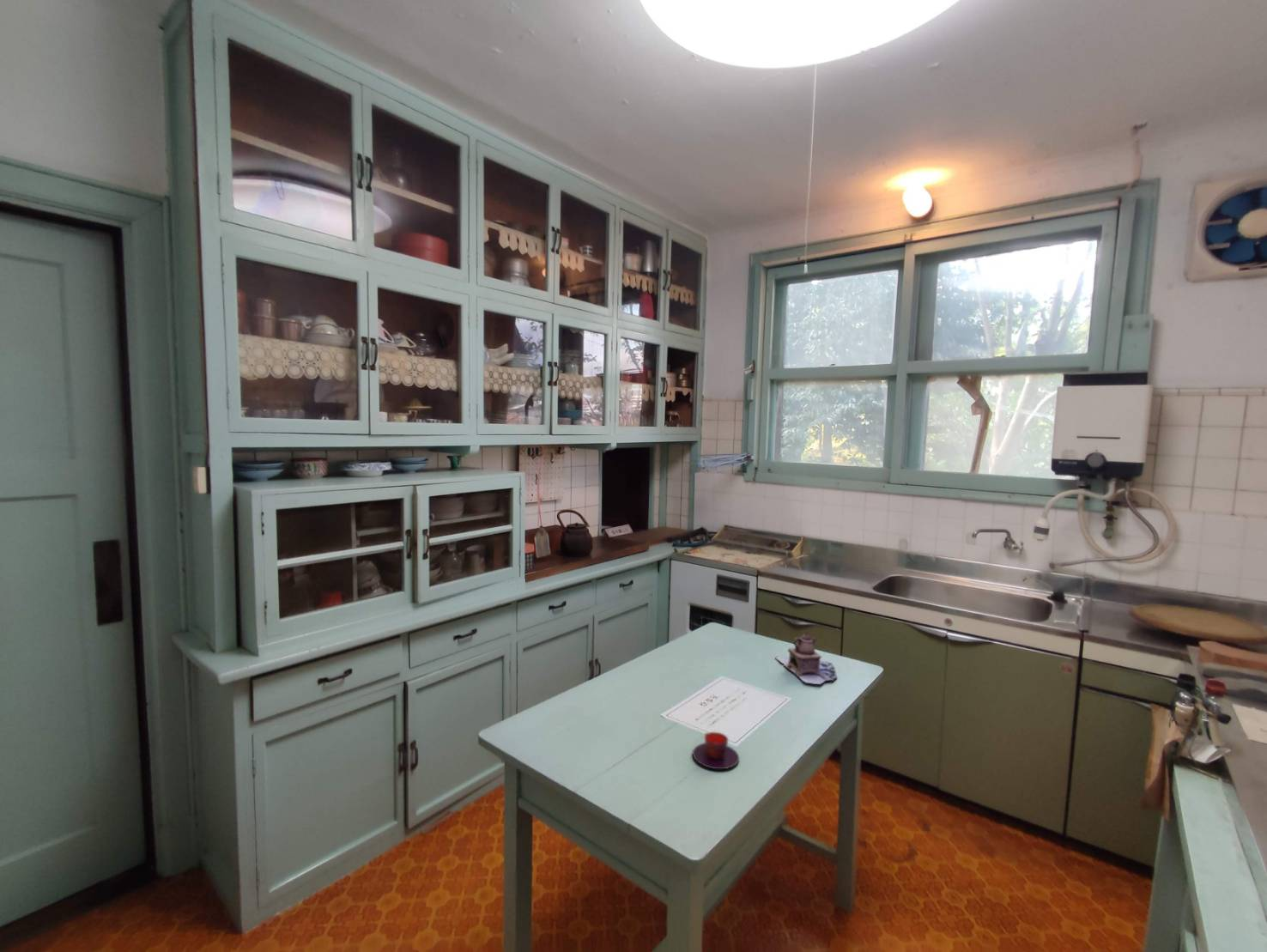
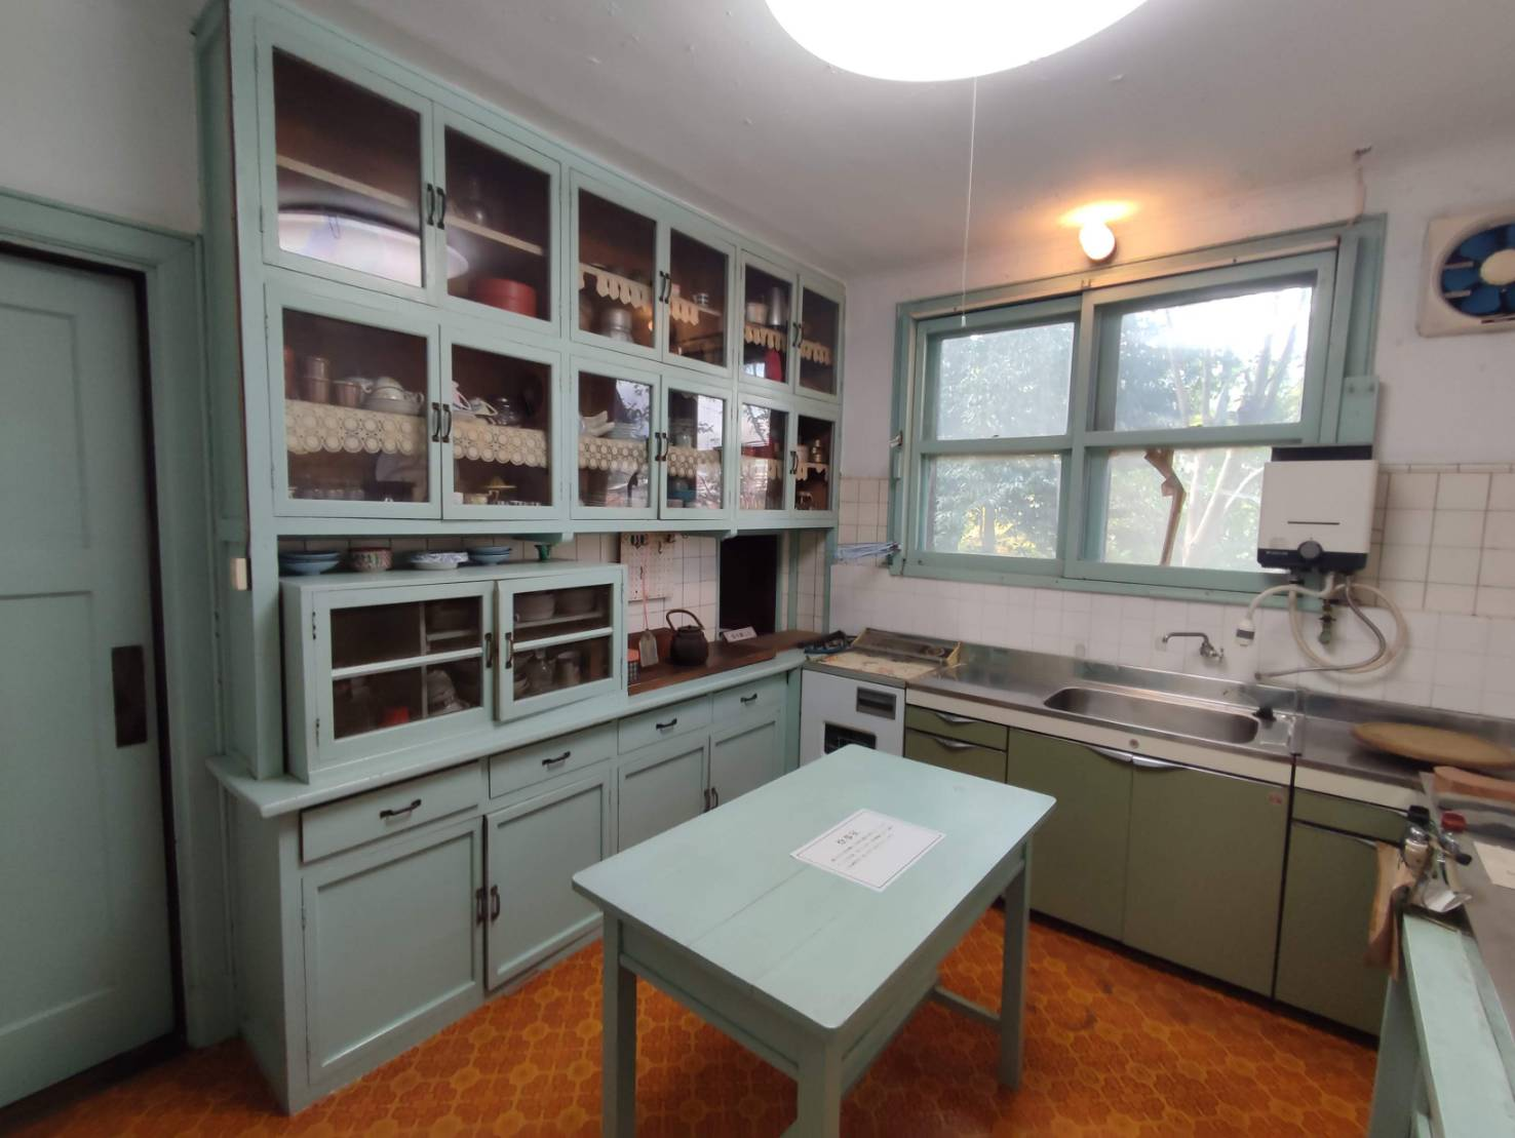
- teapot [774,633,838,685]
- teacup [692,731,740,770]
